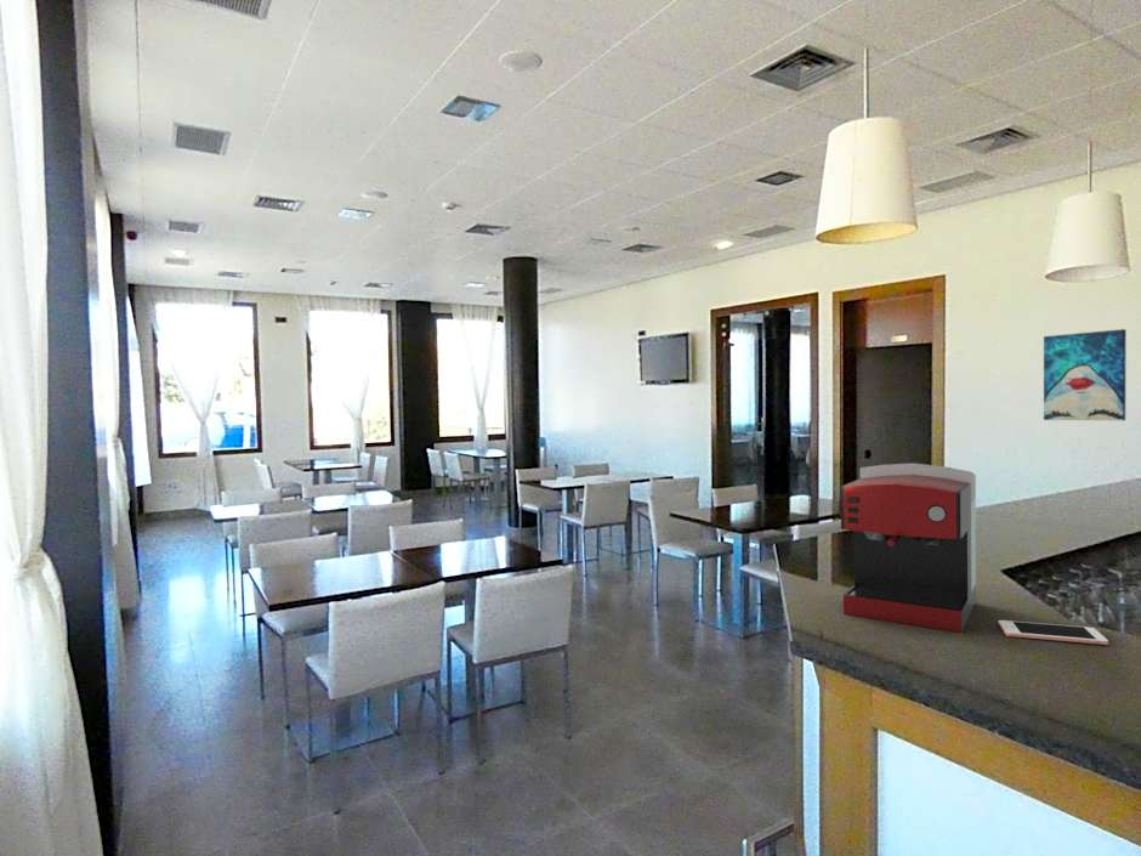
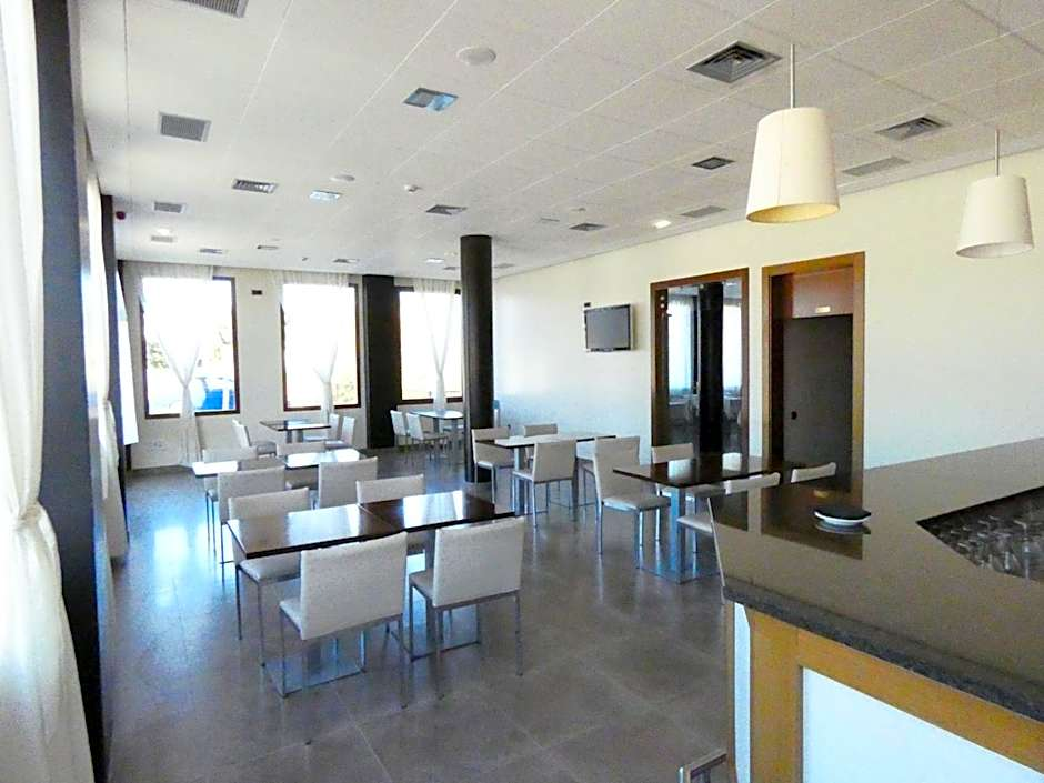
- wall art [1043,328,1128,421]
- coffee maker [840,463,977,634]
- cell phone [997,619,1109,646]
